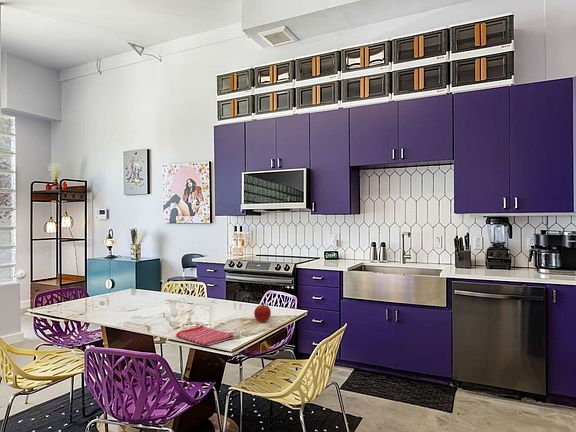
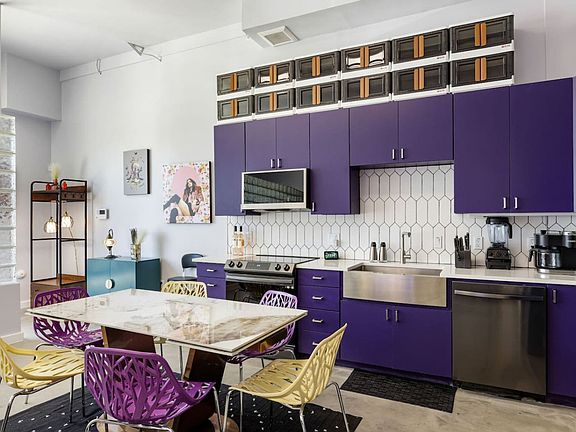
- apple [253,302,272,323]
- dish towel [175,324,235,347]
